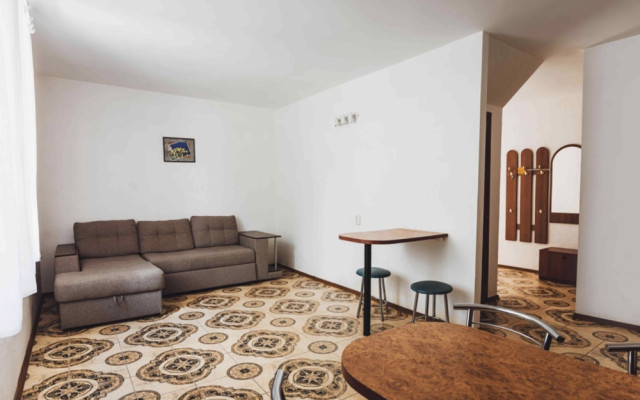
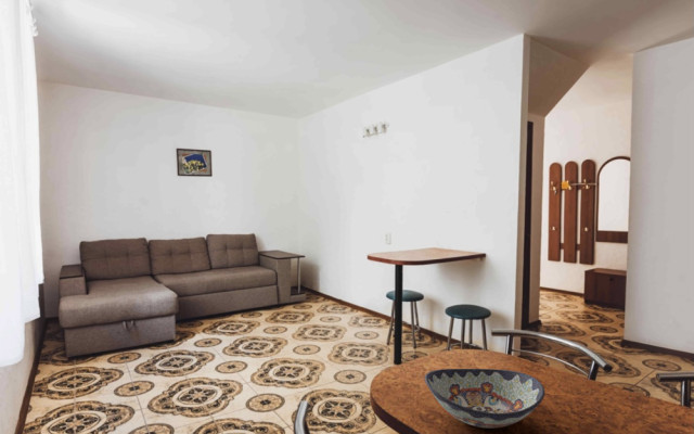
+ decorative bowl [424,368,545,429]
